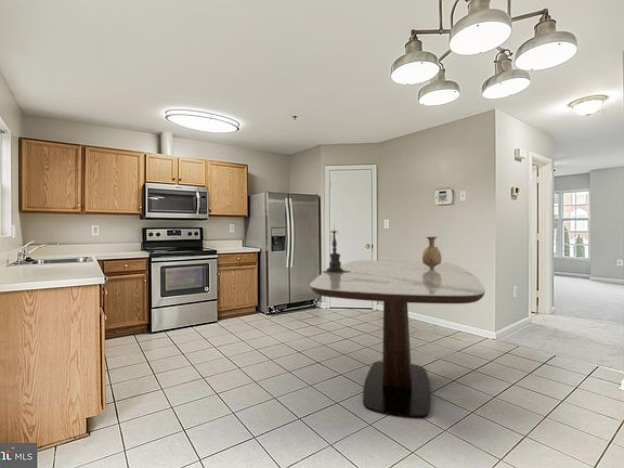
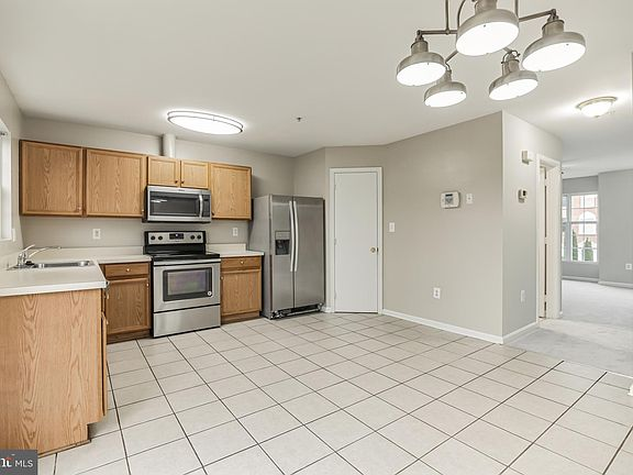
- vase [421,236,442,269]
- dining table [309,260,486,418]
- candle holder [321,223,351,274]
